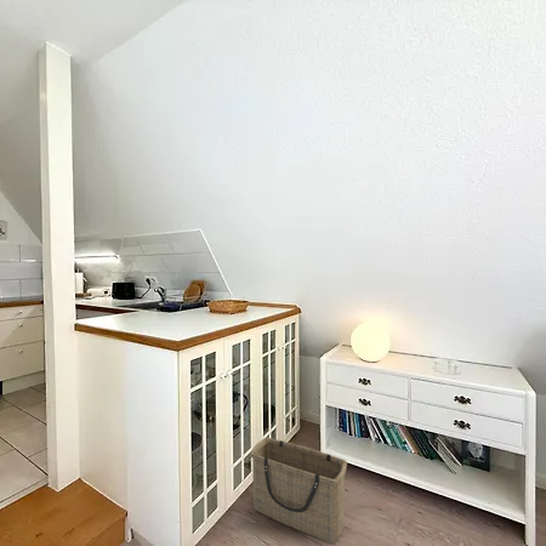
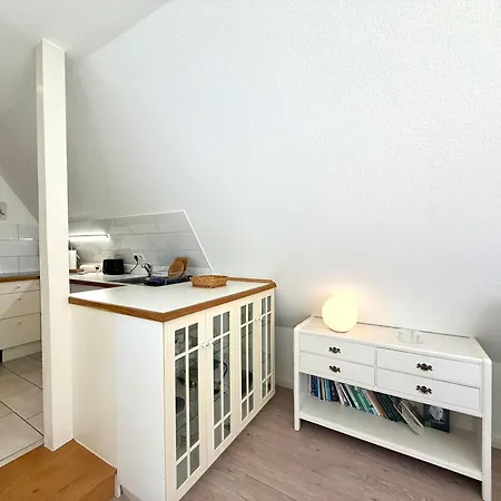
- basket [249,437,348,545]
